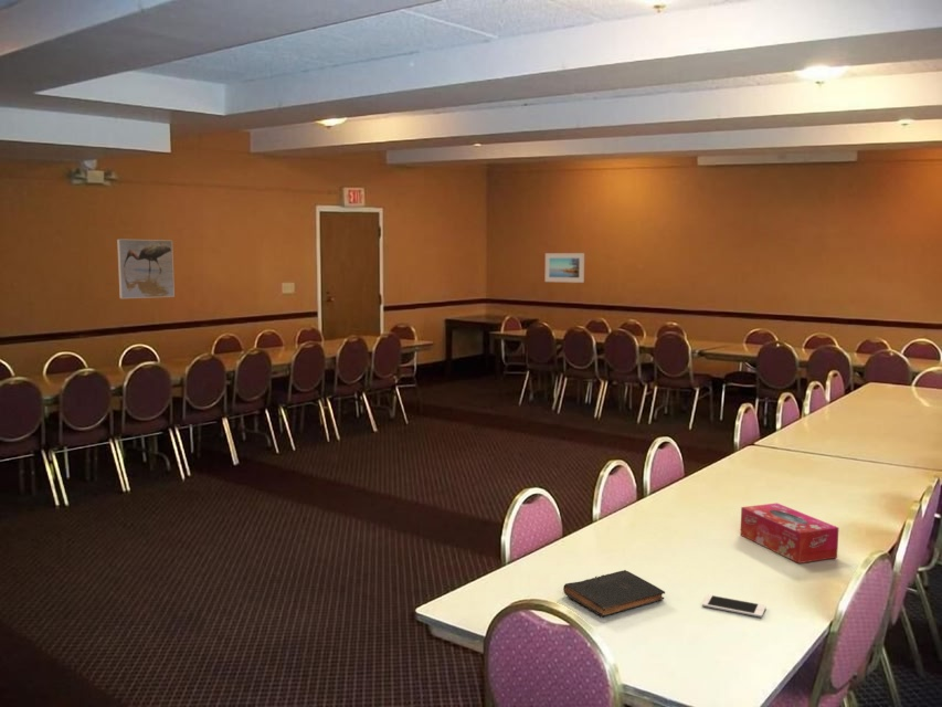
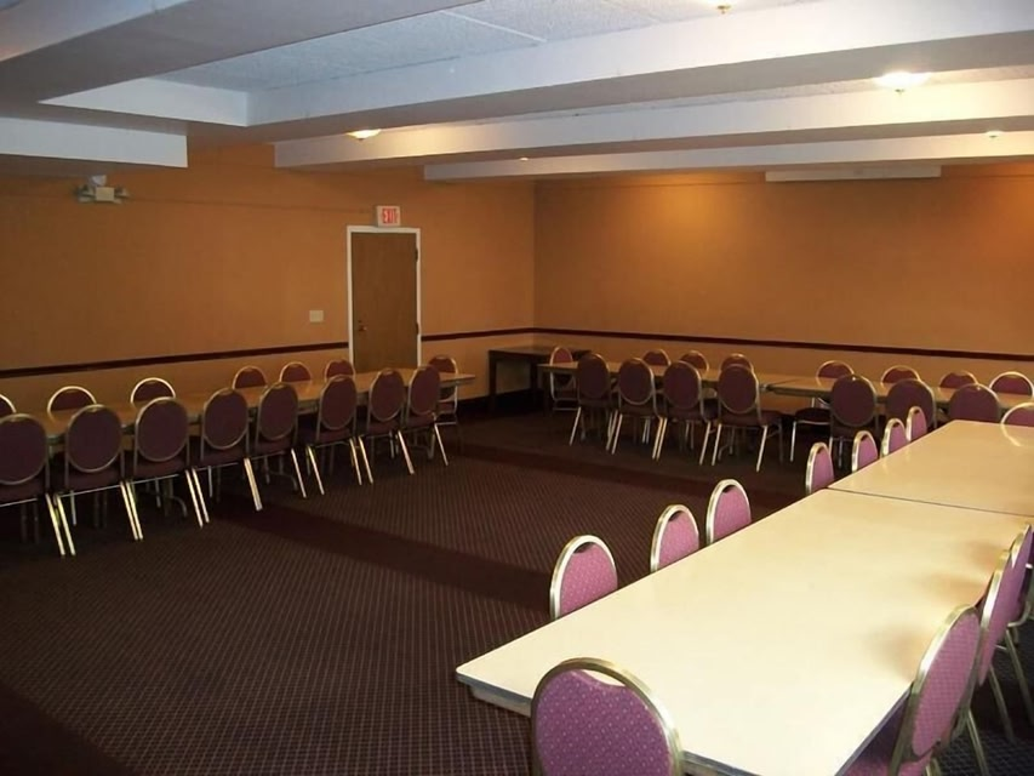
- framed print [116,239,176,299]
- cell phone [701,593,766,619]
- book [562,569,666,619]
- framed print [543,252,585,284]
- tissue box [739,502,839,564]
